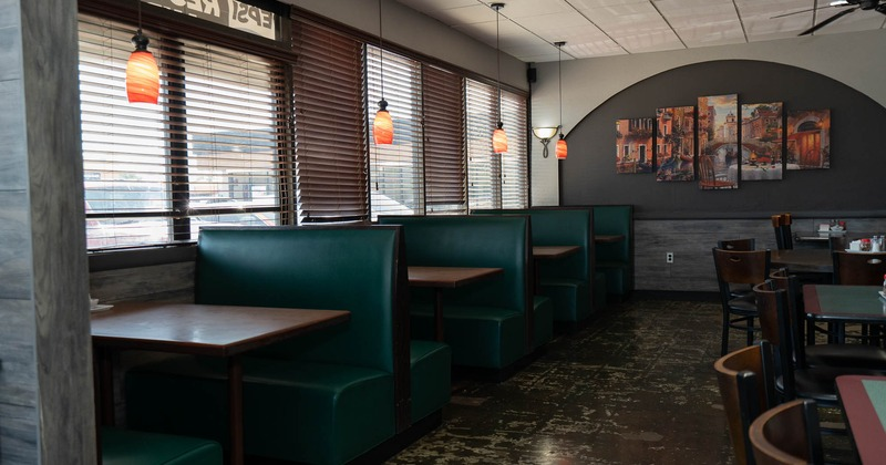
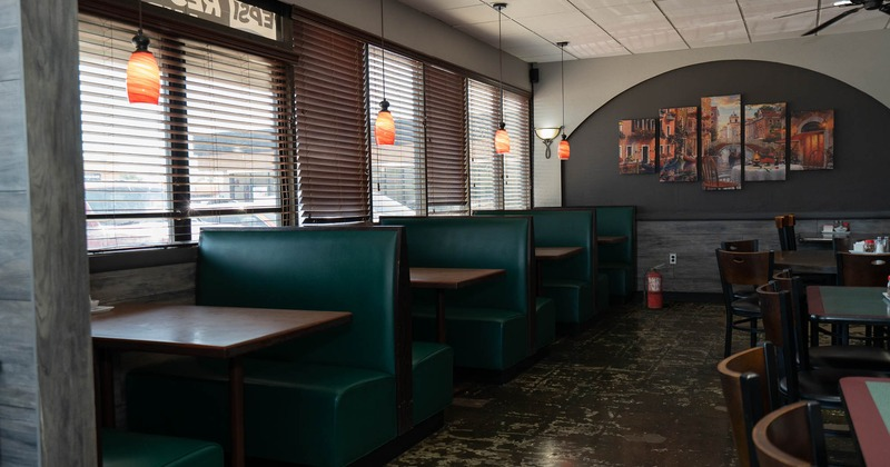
+ fire extinguisher [642,262,665,309]
